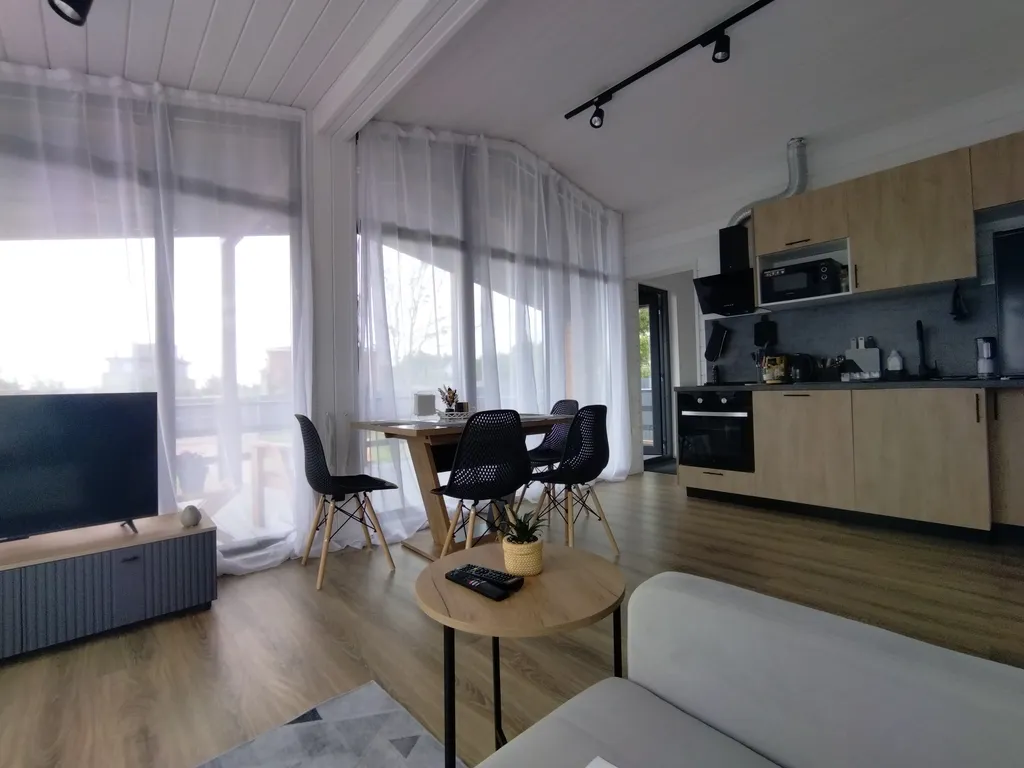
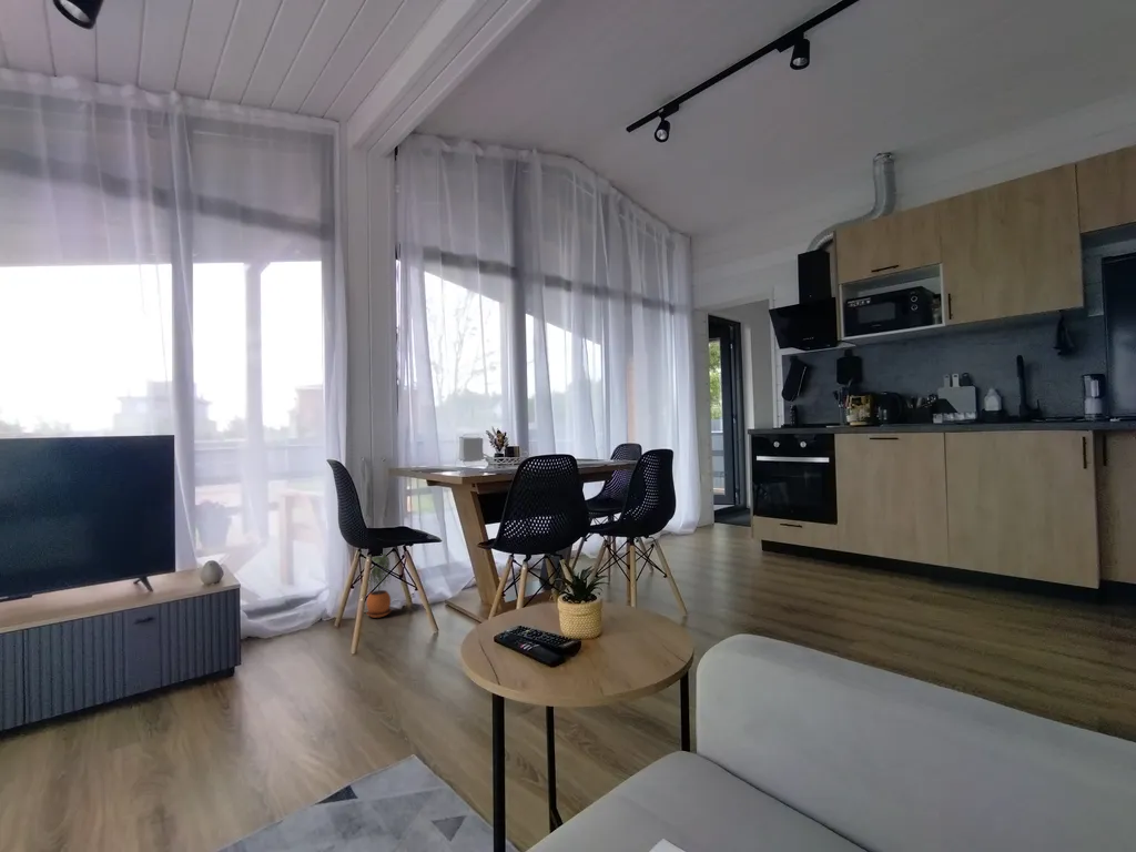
+ potted plant [365,552,393,619]
